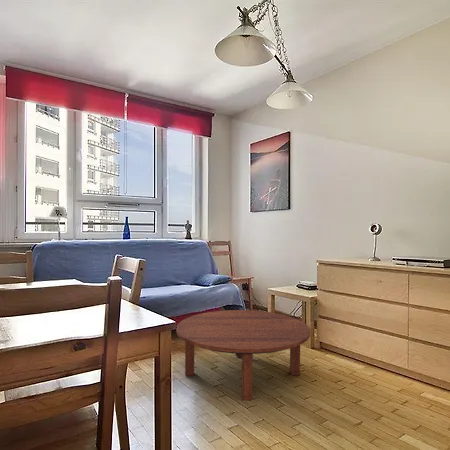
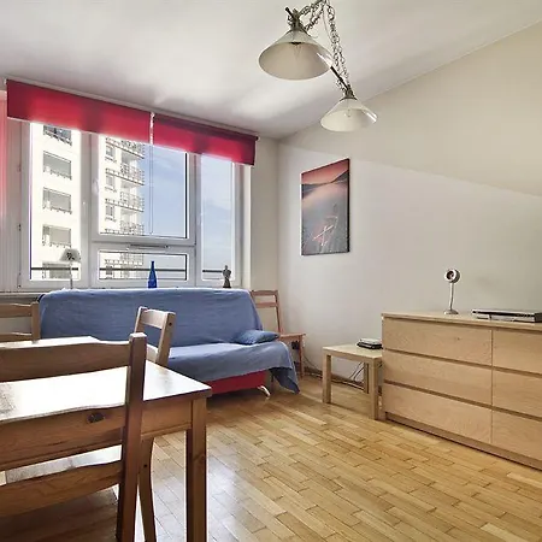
- coffee table [175,309,312,401]
